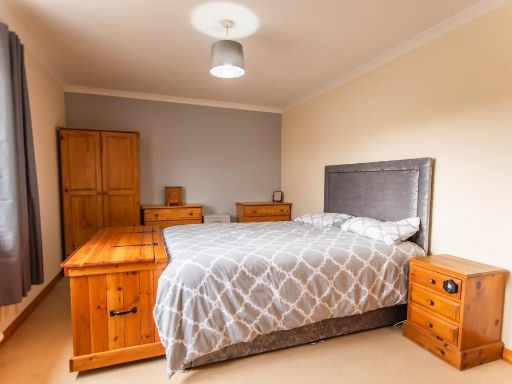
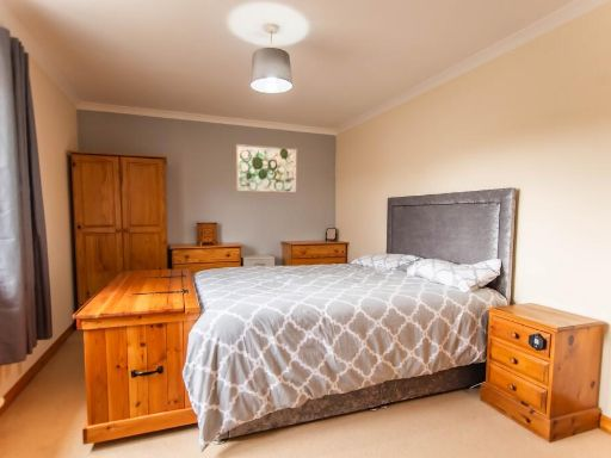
+ wall art [235,143,298,194]
